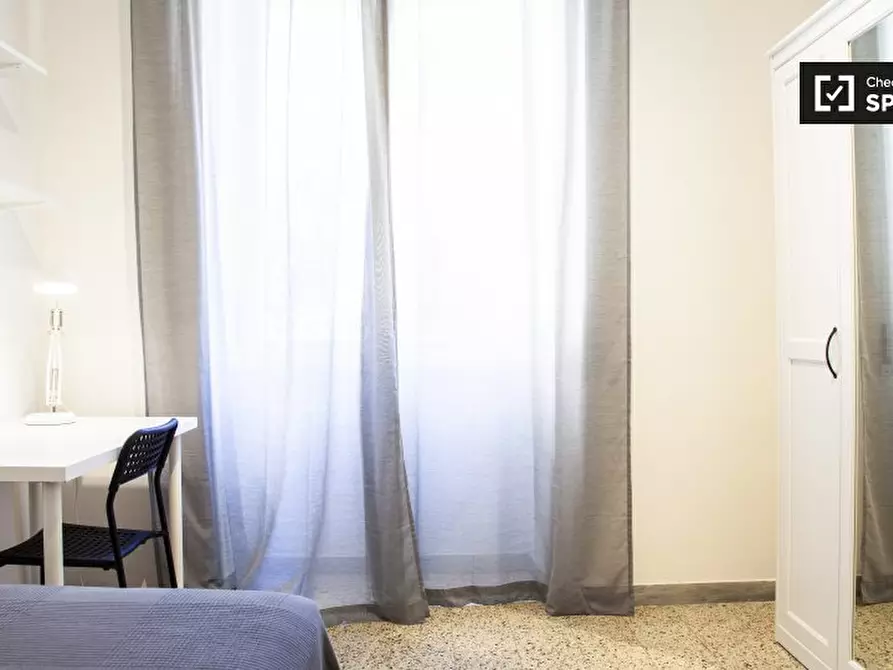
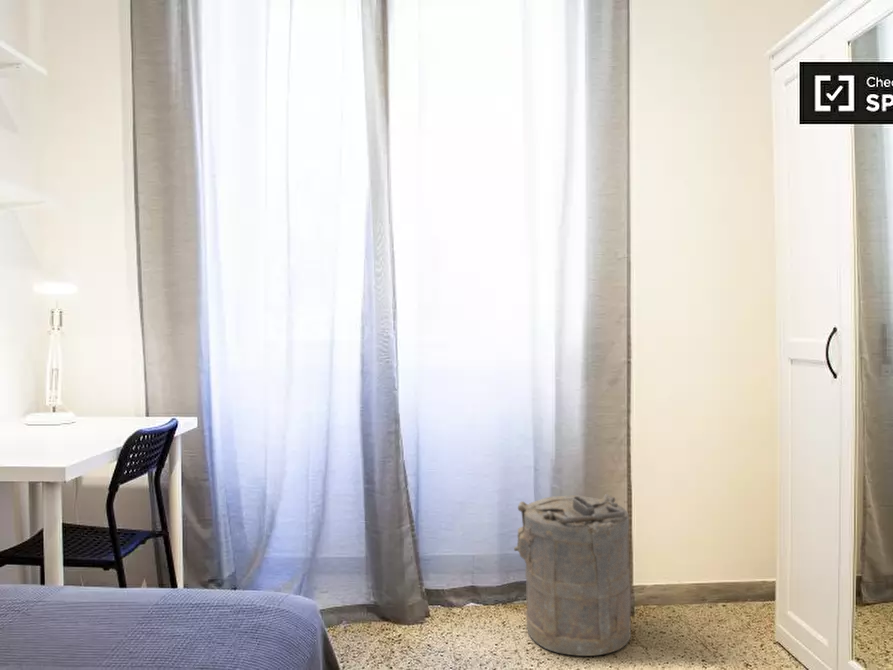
+ laundry hamper [513,493,632,657]
